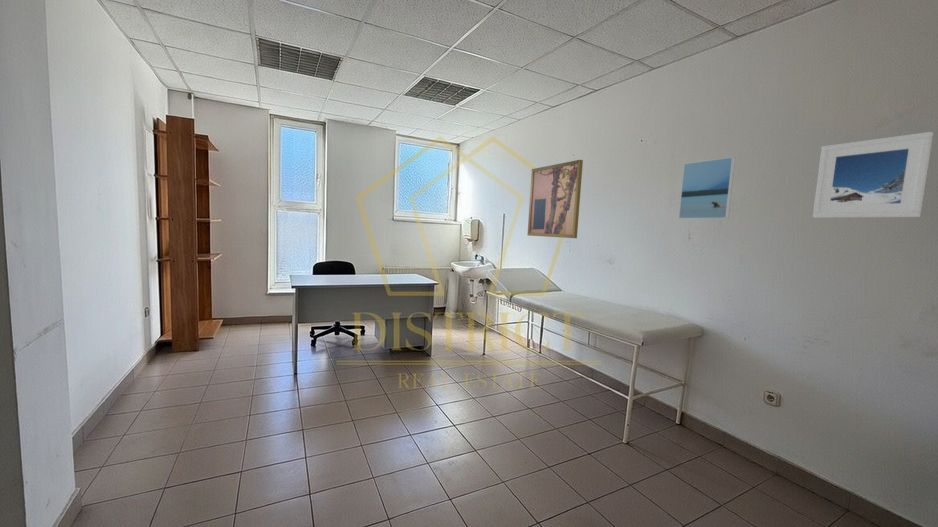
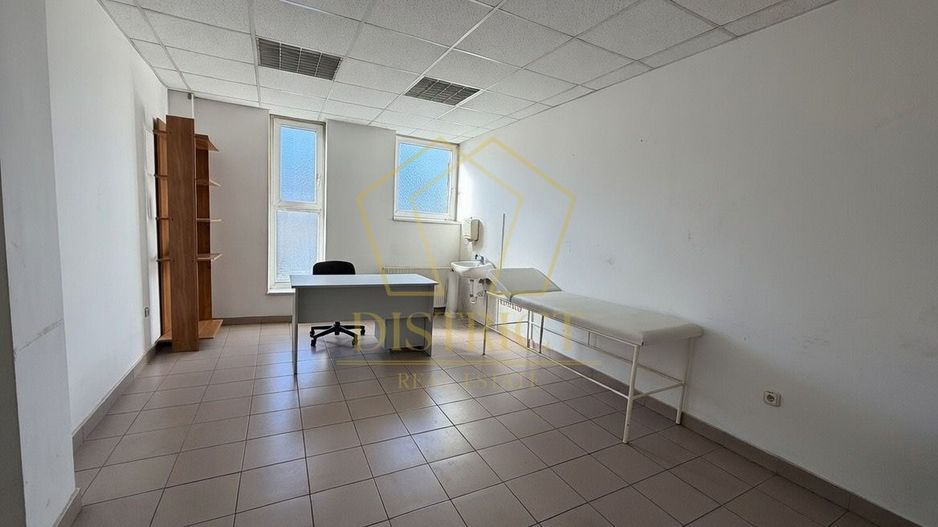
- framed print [678,156,736,220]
- wall art [526,159,584,239]
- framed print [812,131,934,219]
